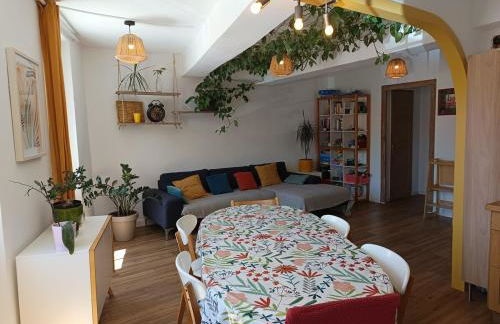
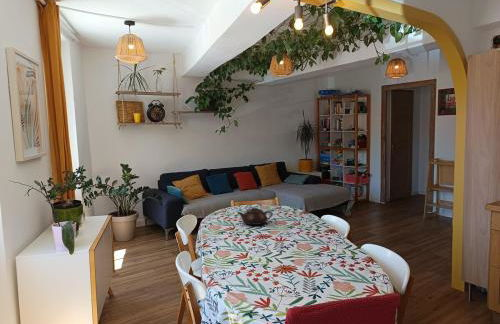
+ teapot [237,207,274,226]
